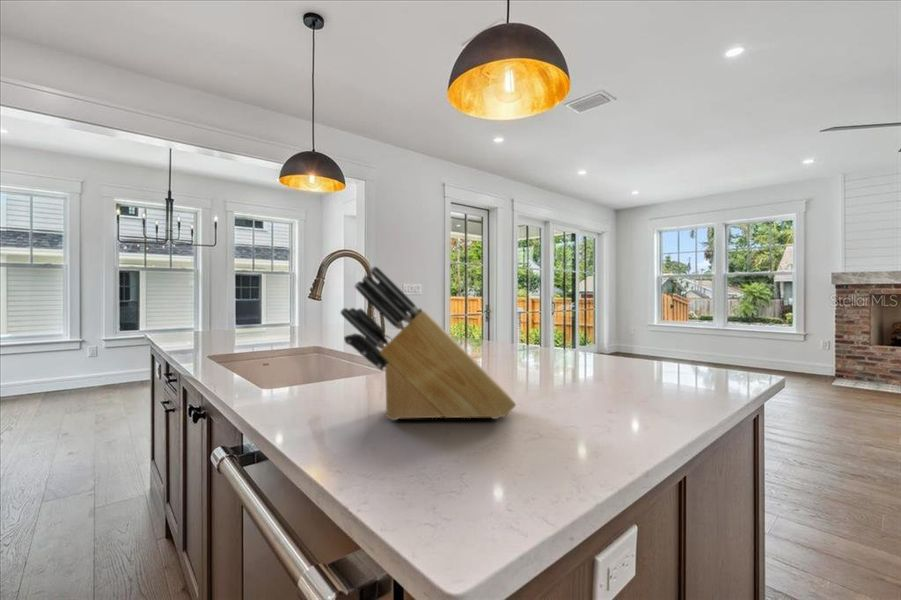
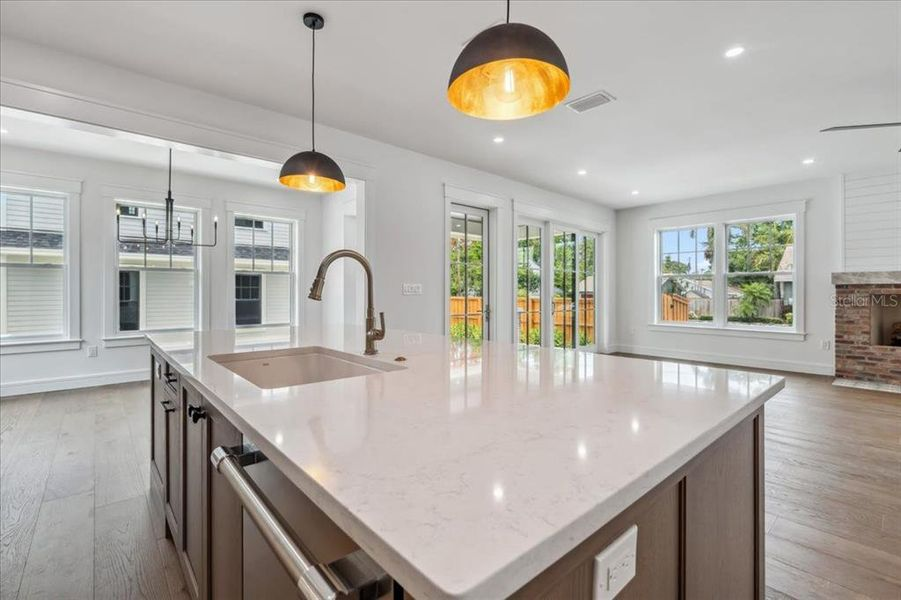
- knife block [339,265,517,421]
